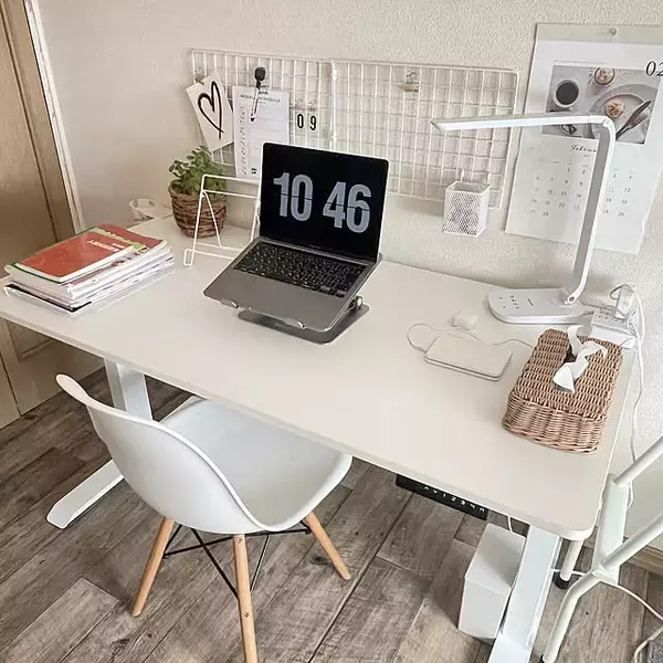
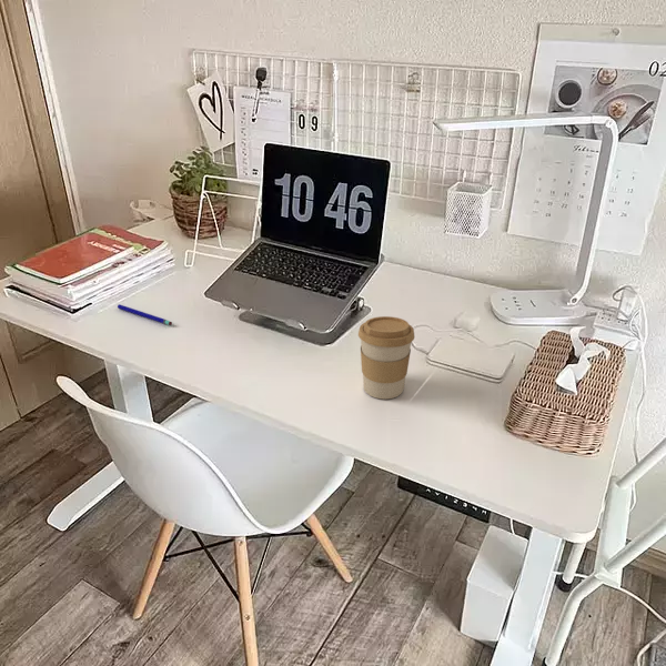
+ coffee cup [357,315,415,400]
+ pen [117,303,173,326]
